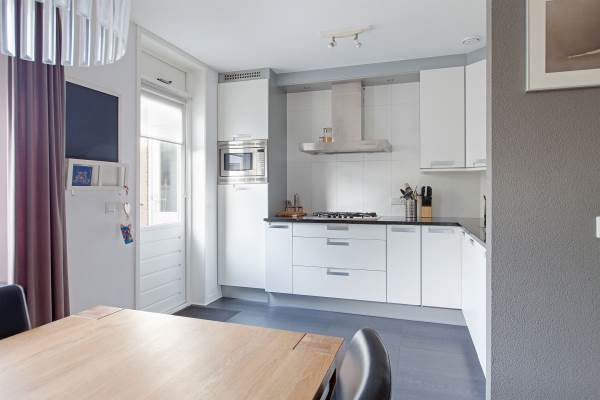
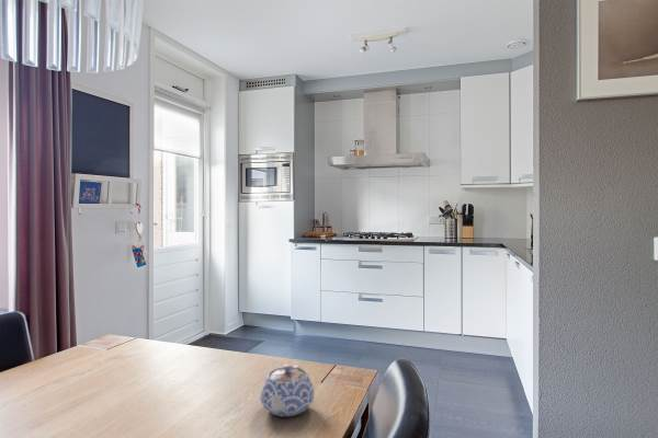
+ teapot [259,364,315,417]
